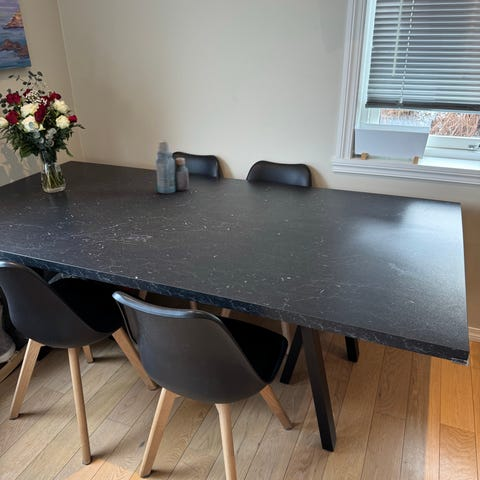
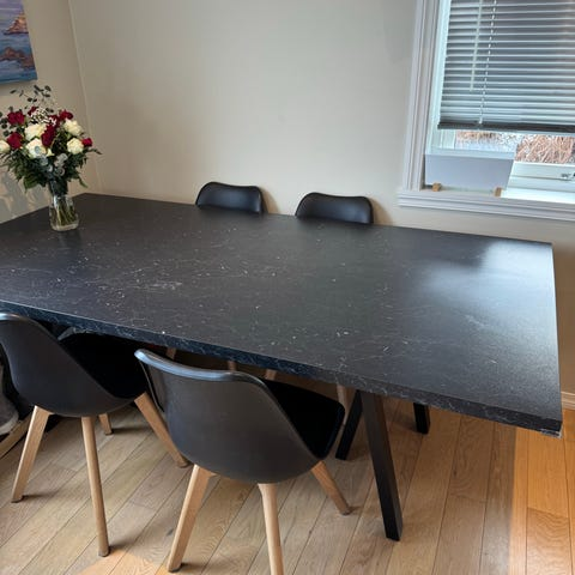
- bottle [155,139,190,194]
